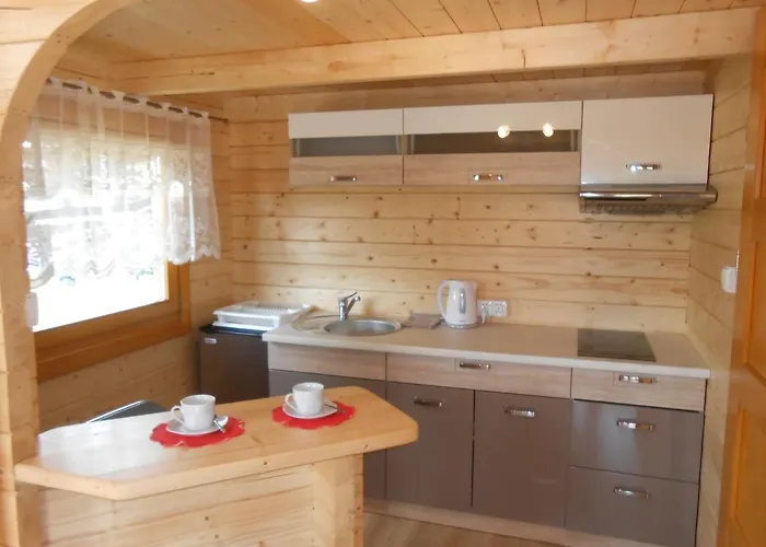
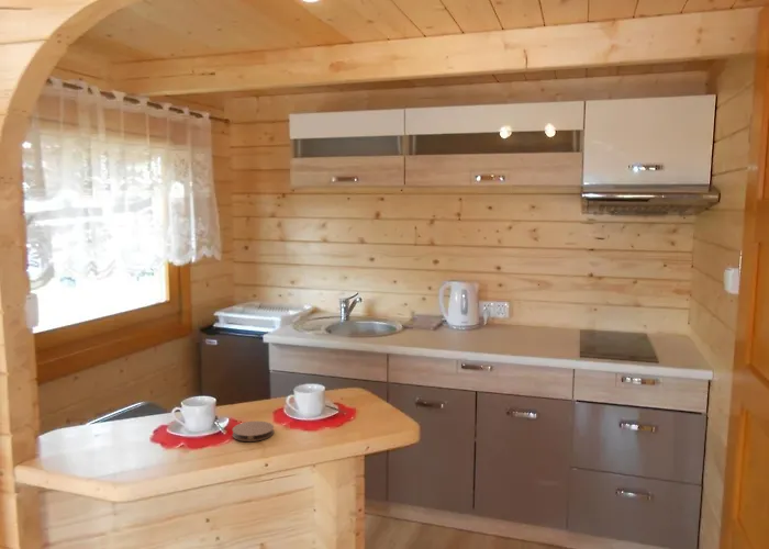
+ coaster [231,421,275,442]
